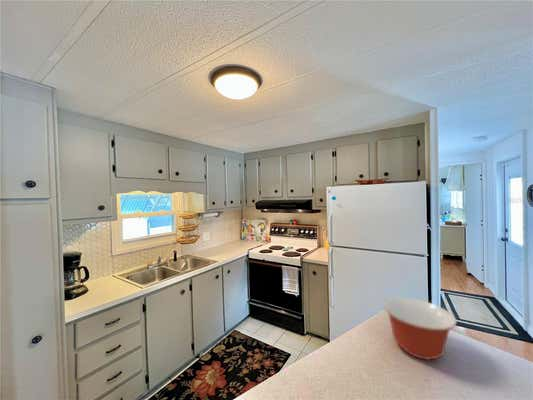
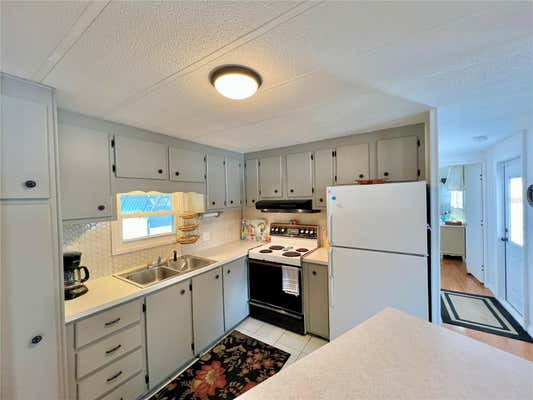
- mixing bowl [382,296,458,361]
